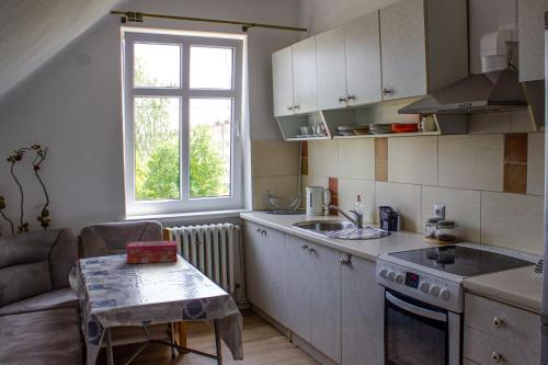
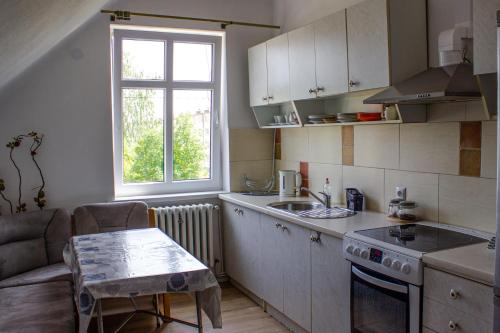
- tissue box [125,240,179,264]
